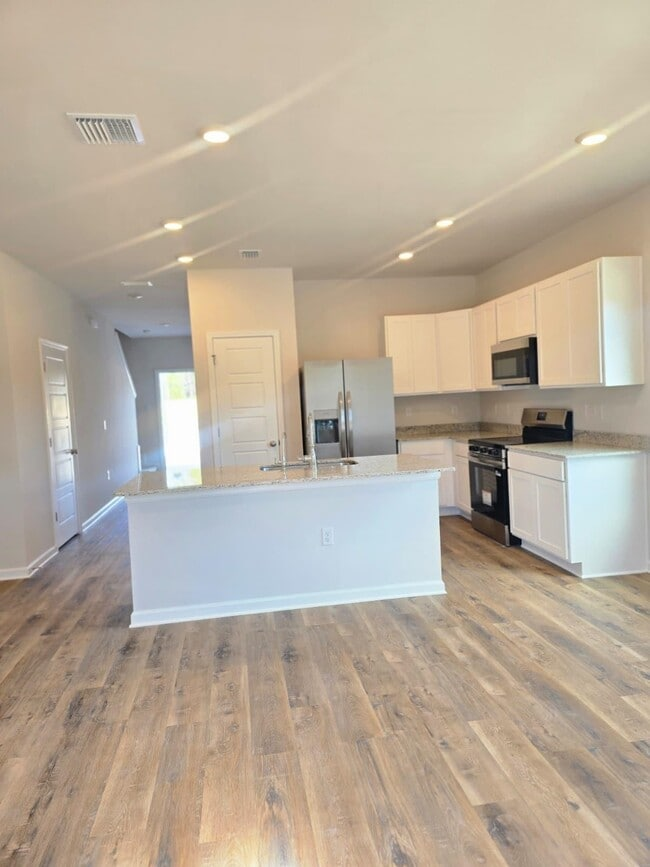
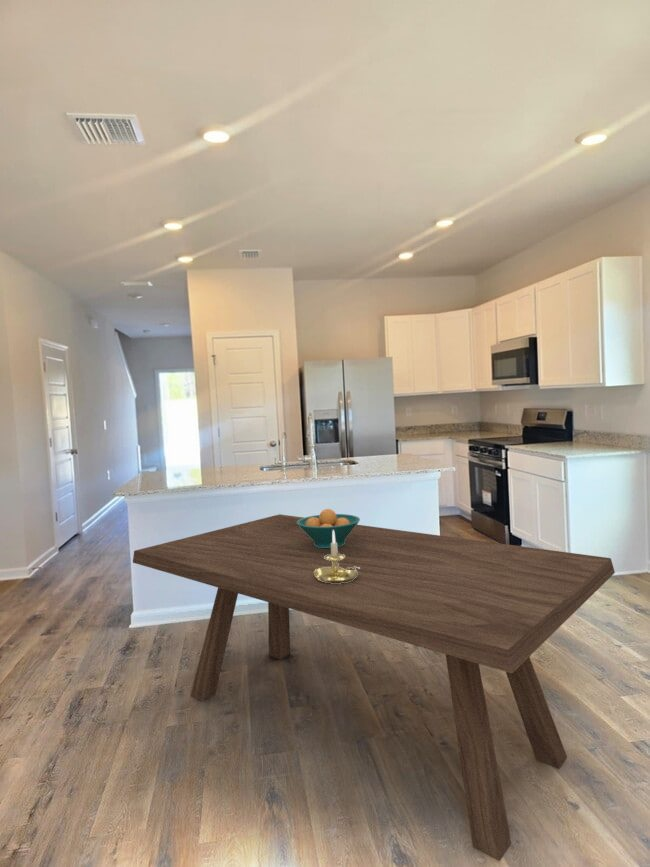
+ fruit bowl [297,508,361,548]
+ dining table [132,513,616,862]
+ candle holder [314,530,360,584]
